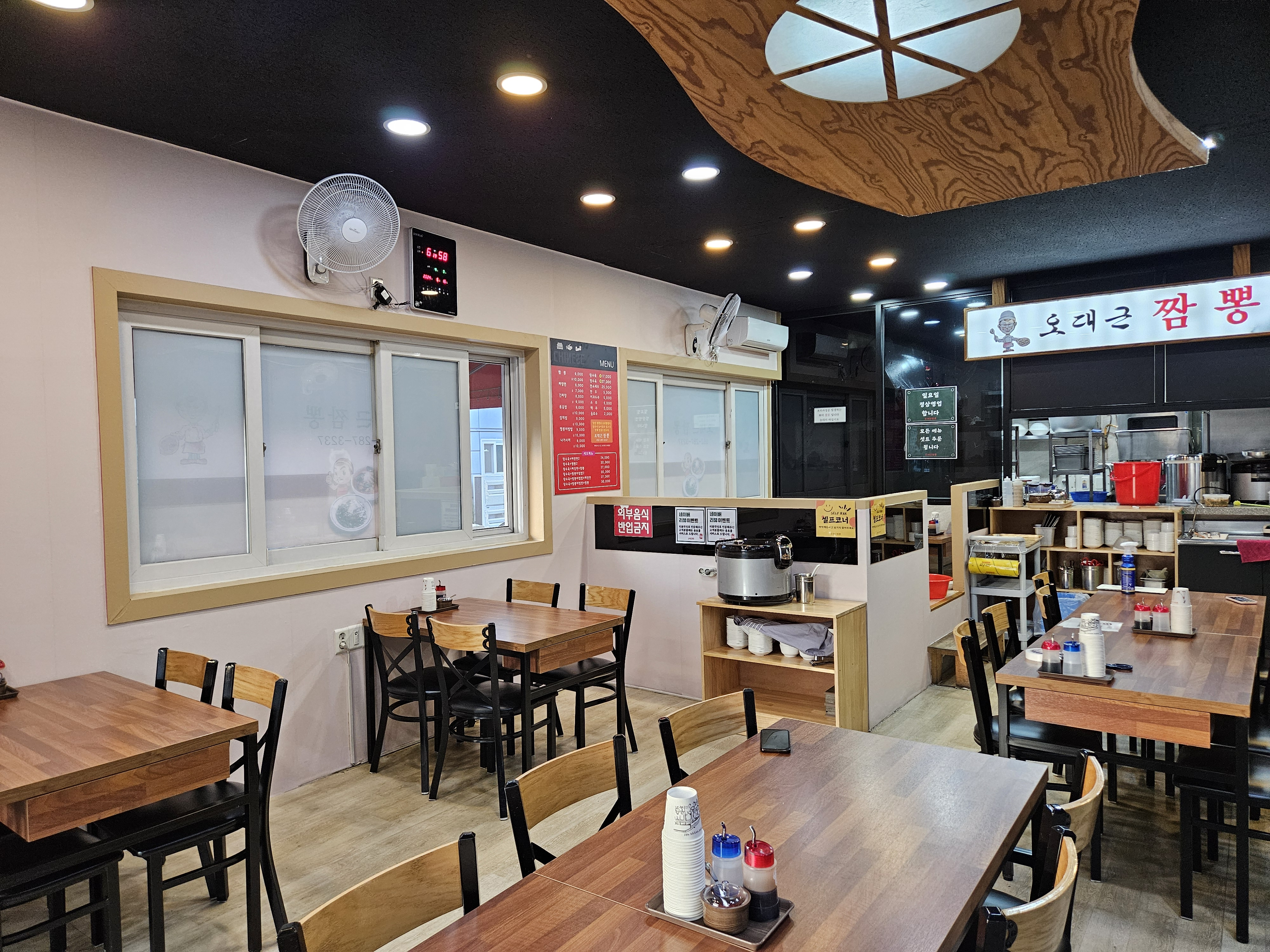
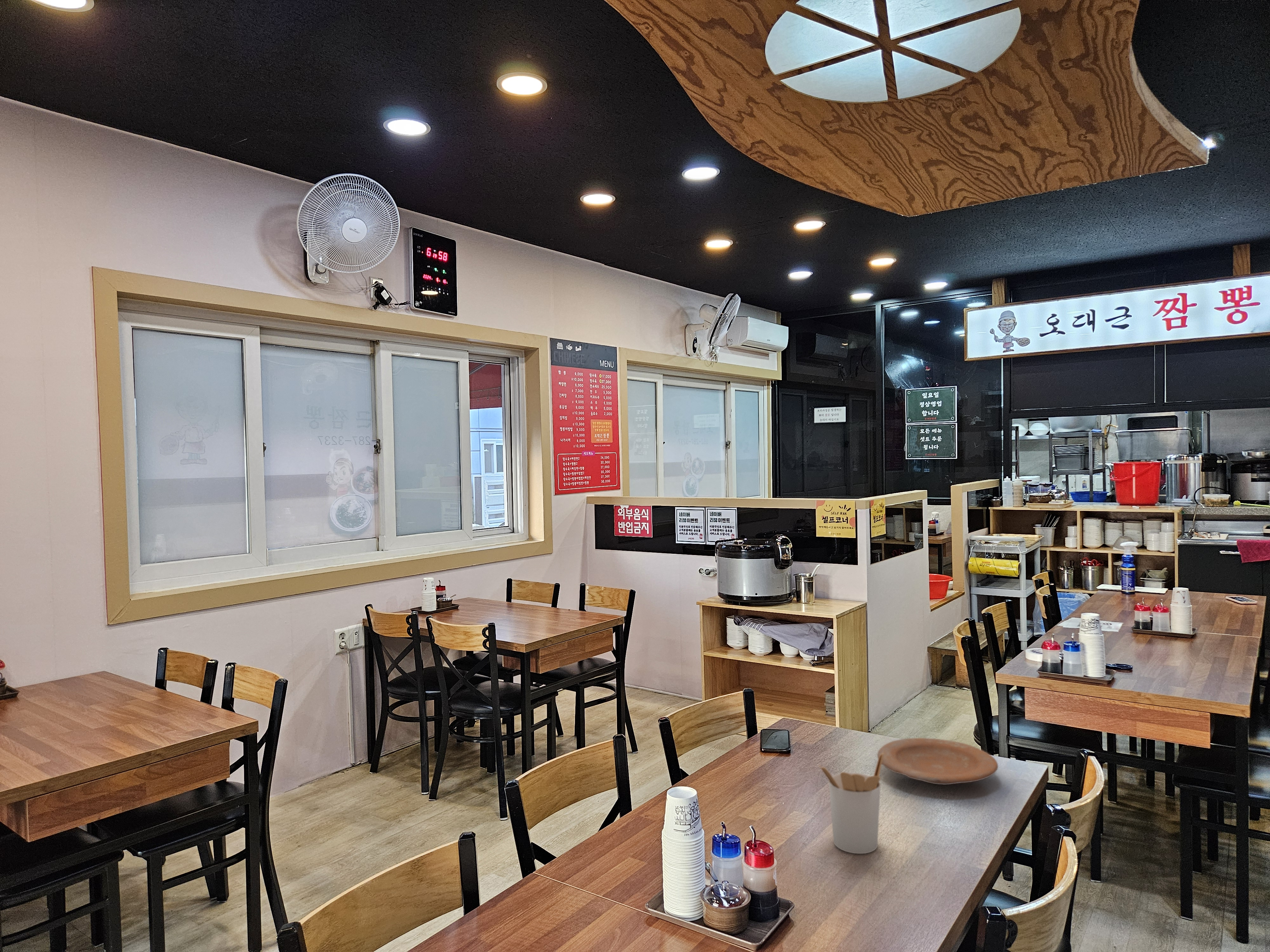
+ plate [877,737,998,785]
+ utensil holder [819,753,884,854]
